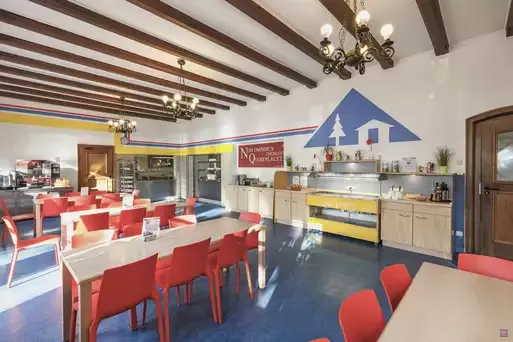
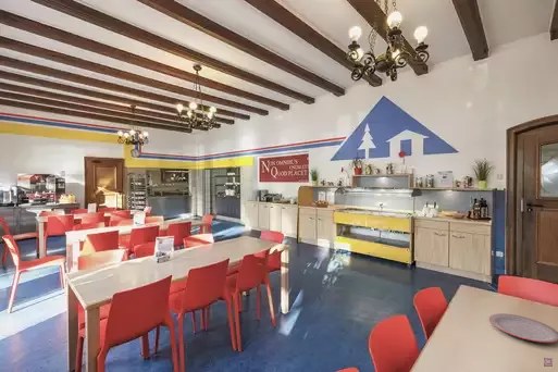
+ plate [488,312,558,344]
